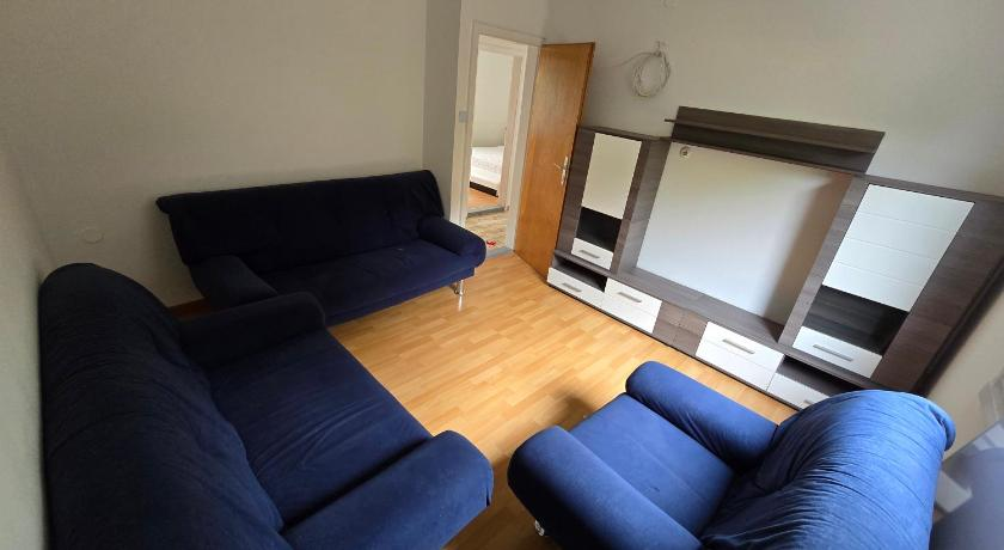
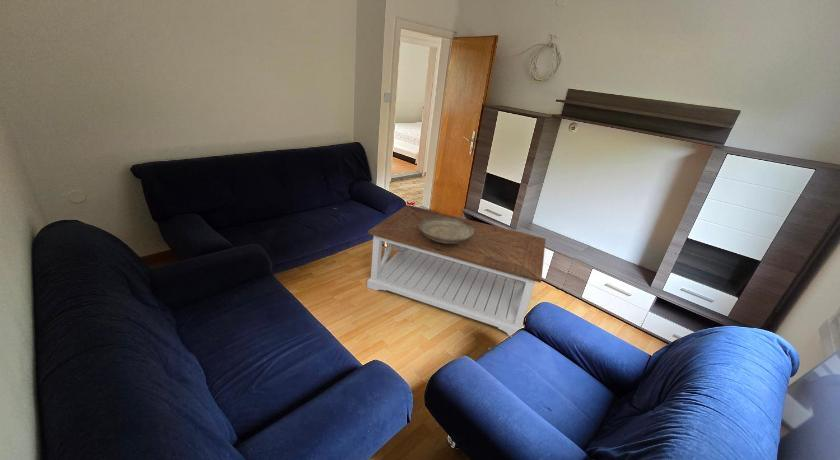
+ coffee table [366,204,547,337]
+ decorative bowl [418,217,475,244]
